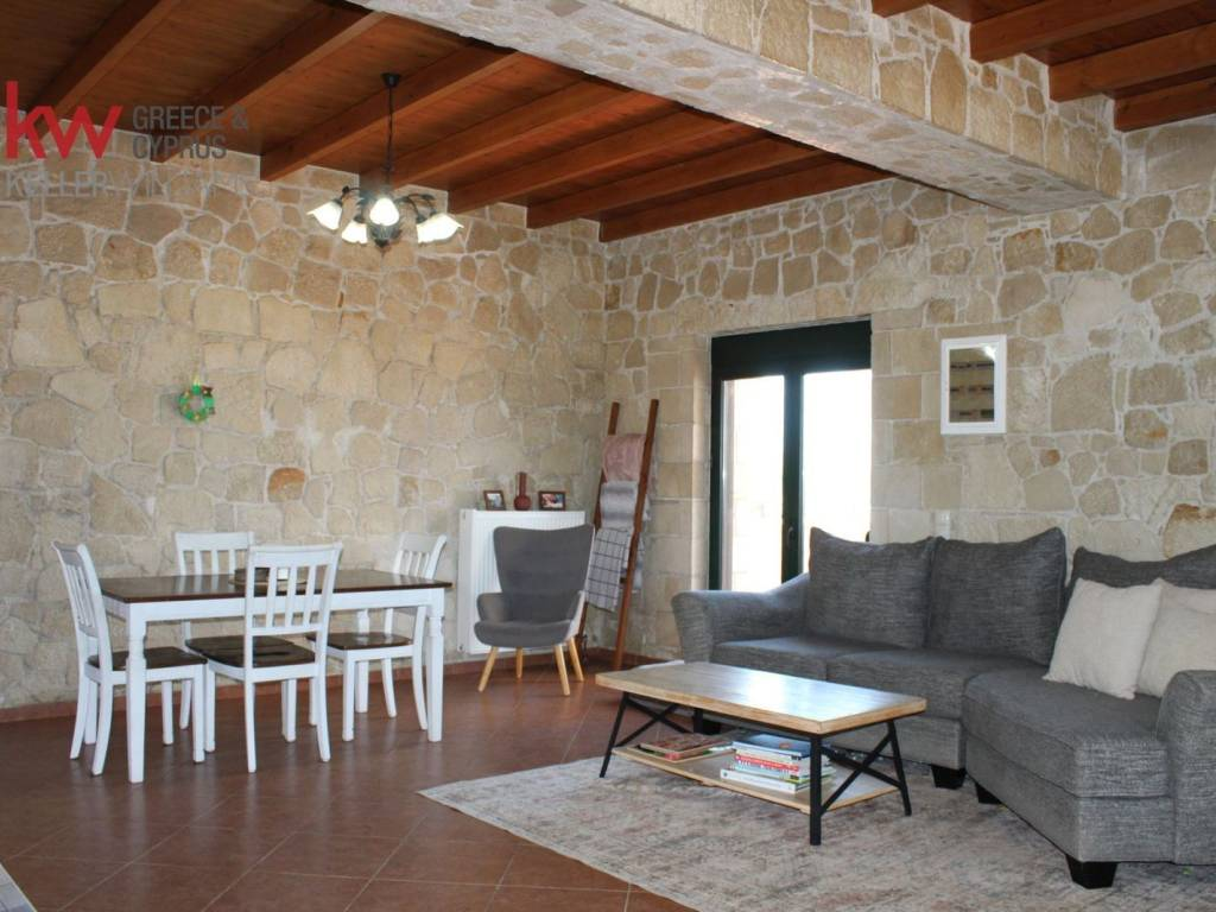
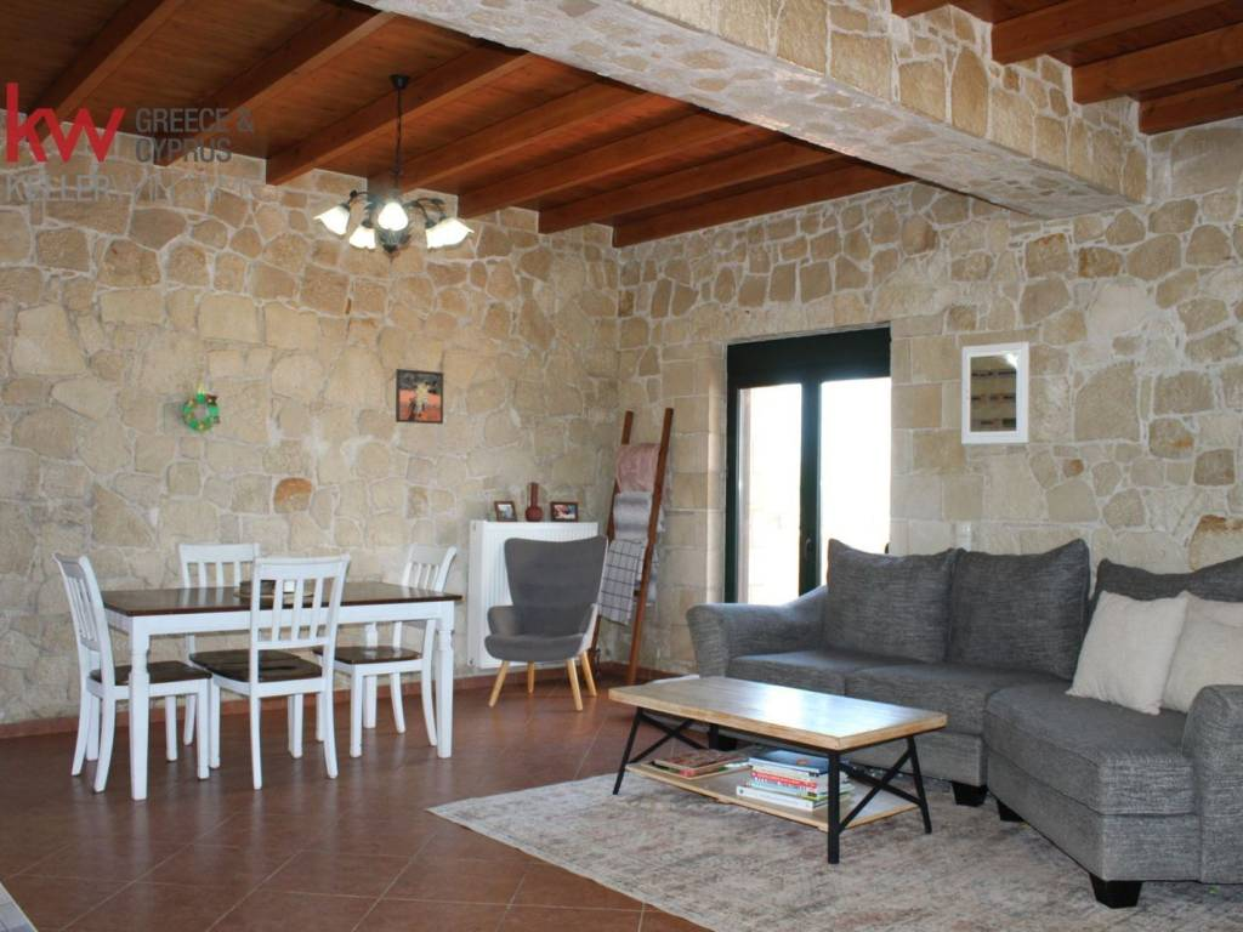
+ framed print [395,368,444,425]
